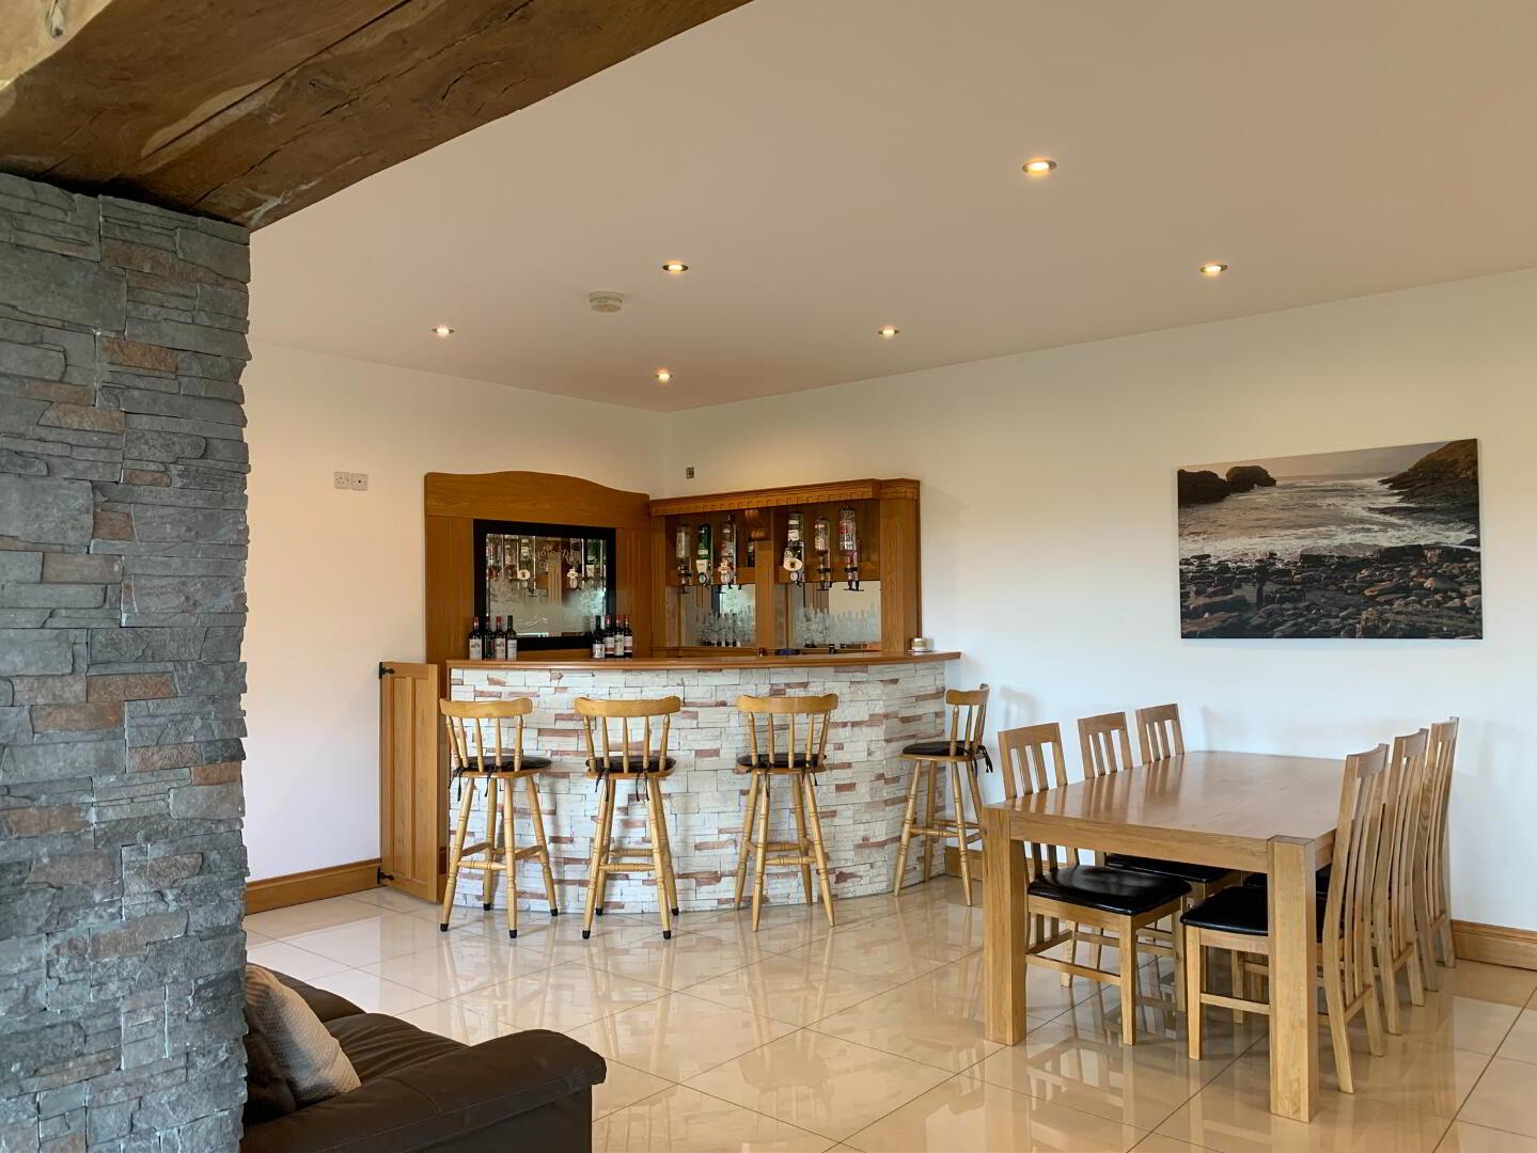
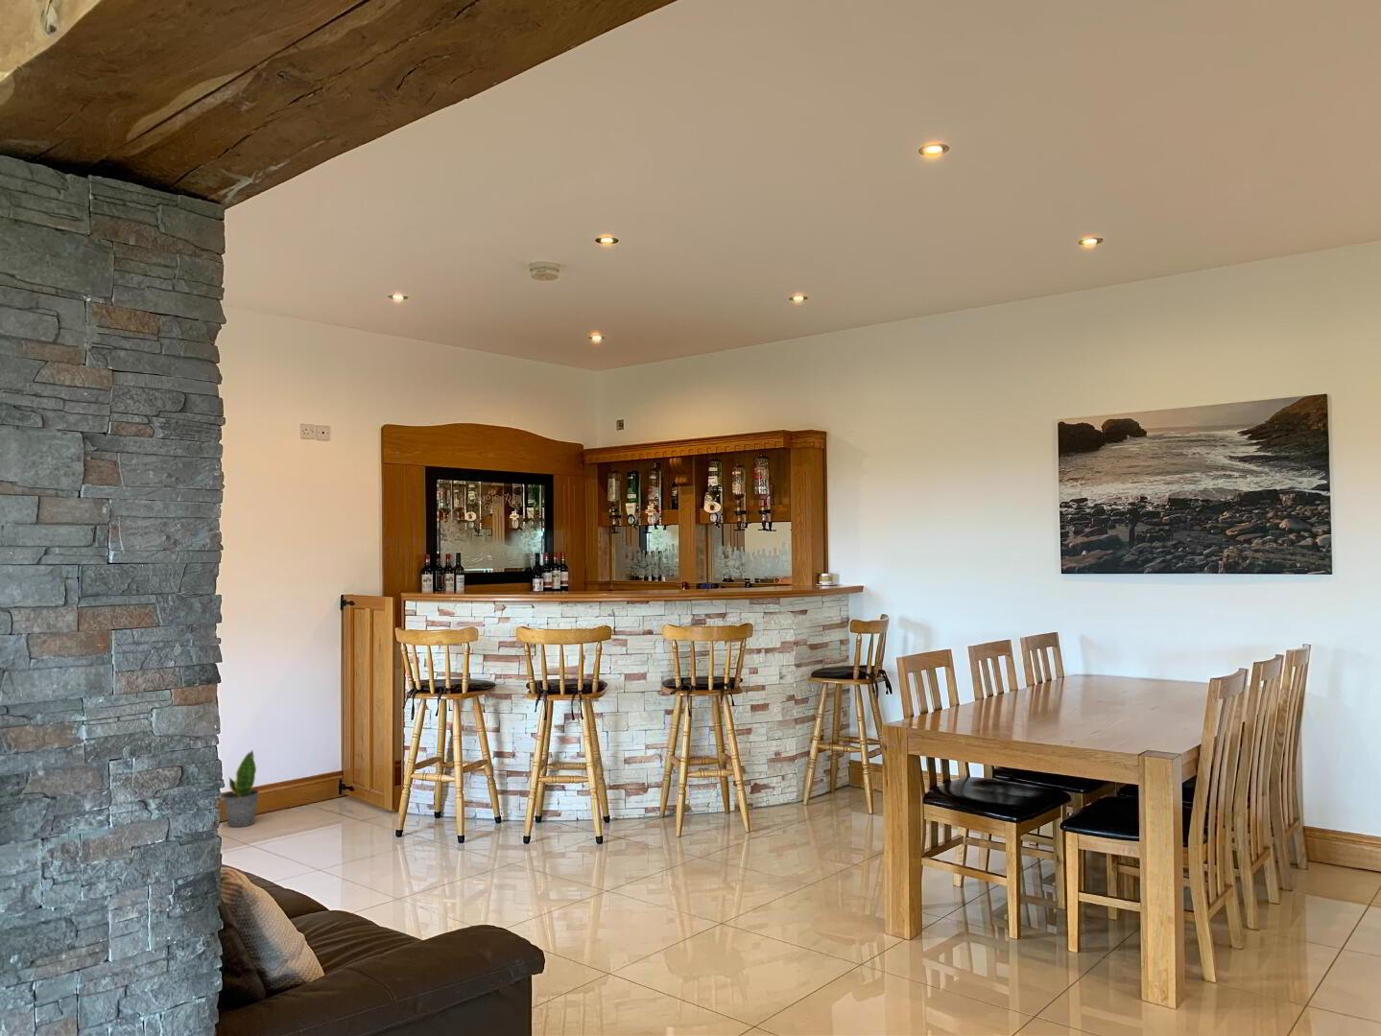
+ potted plant [222,749,260,829]
